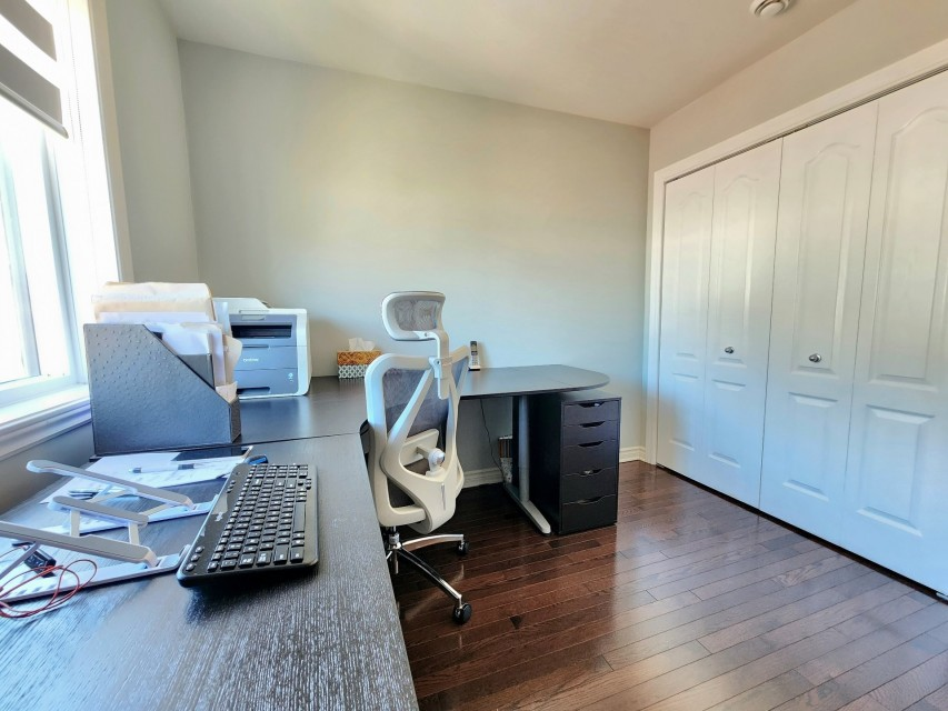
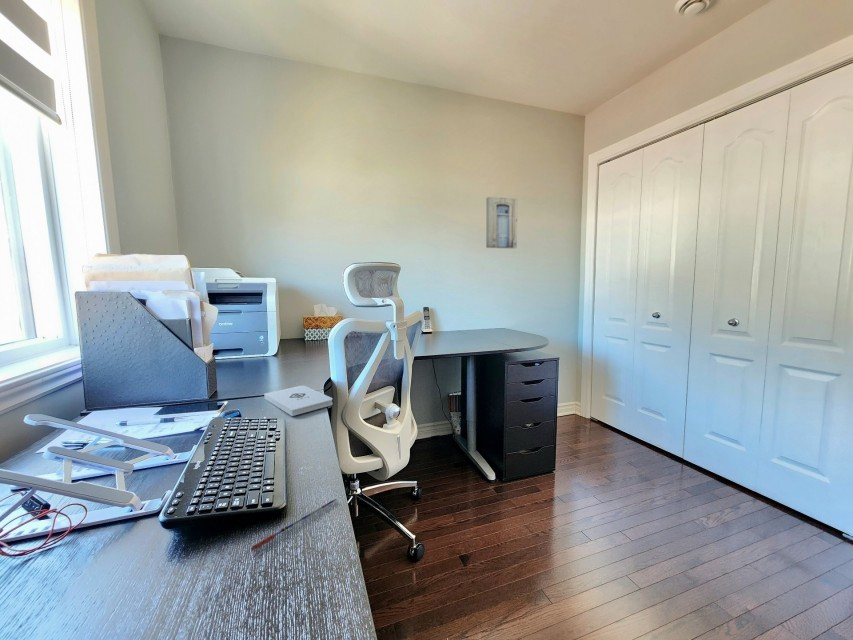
+ notepad [263,385,333,417]
+ wall art [485,196,518,250]
+ pen [250,498,338,551]
